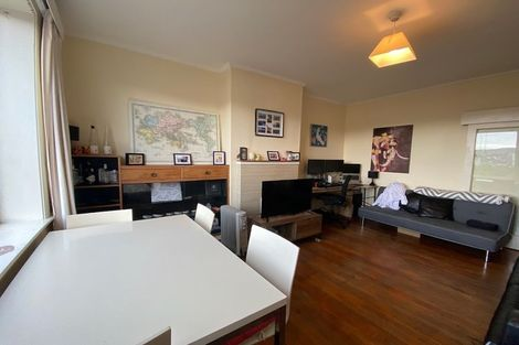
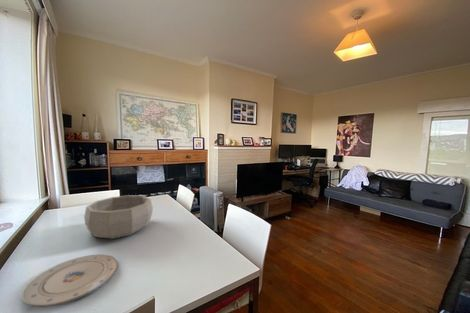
+ plate [20,254,119,308]
+ decorative bowl [83,194,154,240]
